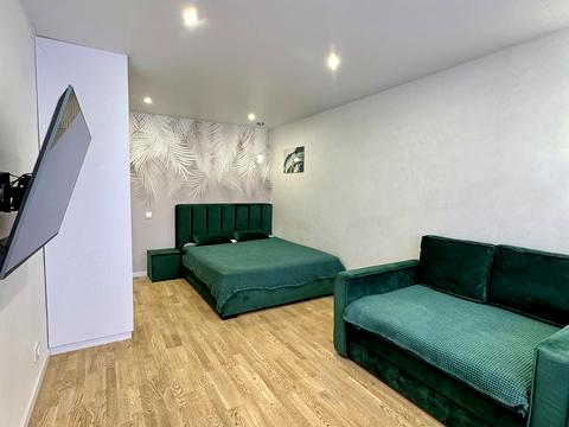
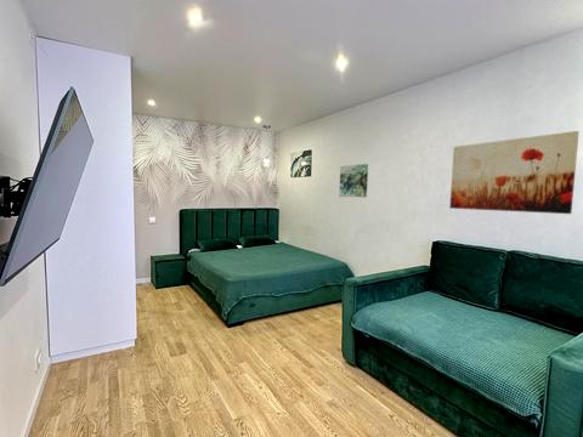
+ wall art [448,130,581,215]
+ wall art [338,163,369,199]
